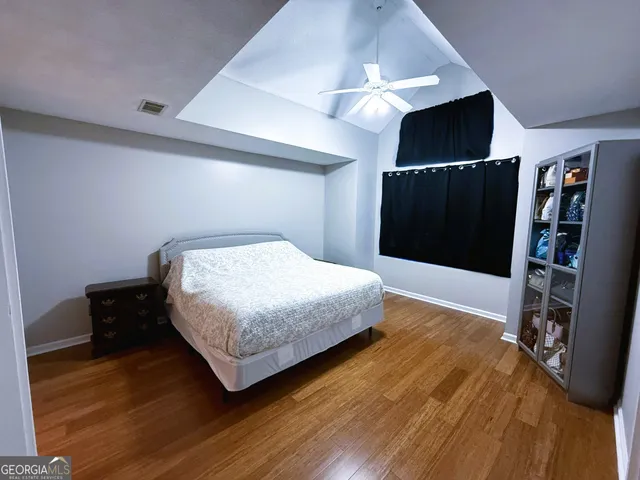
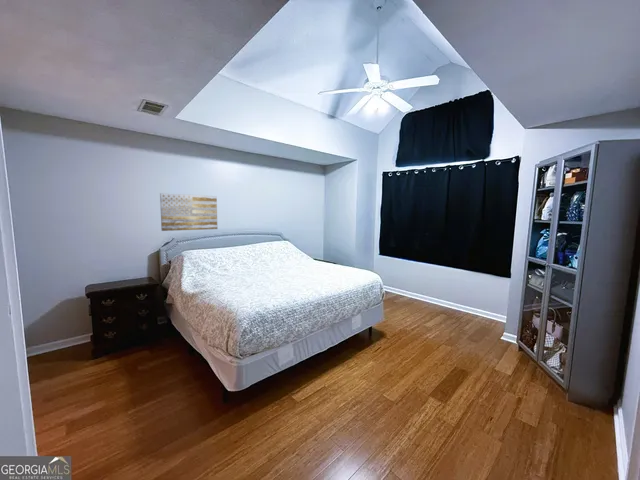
+ wall art [159,192,218,232]
